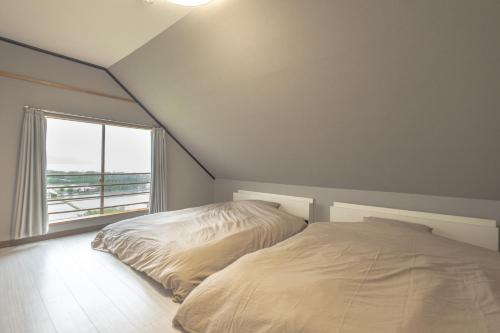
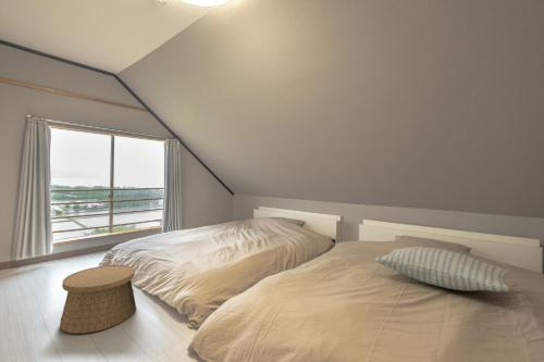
+ pillow [374,246,510,292]
+ basket [59,264,137,335]
